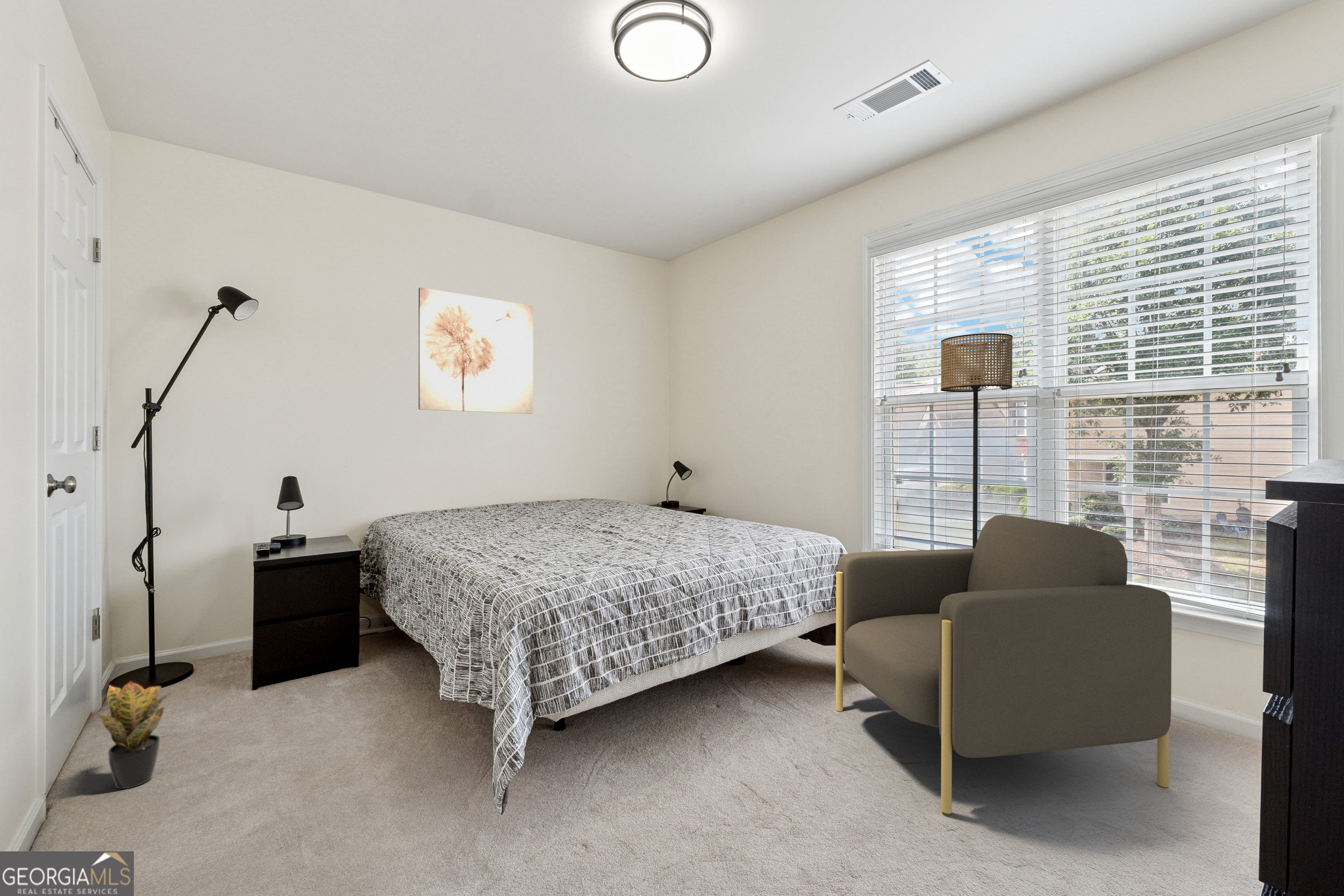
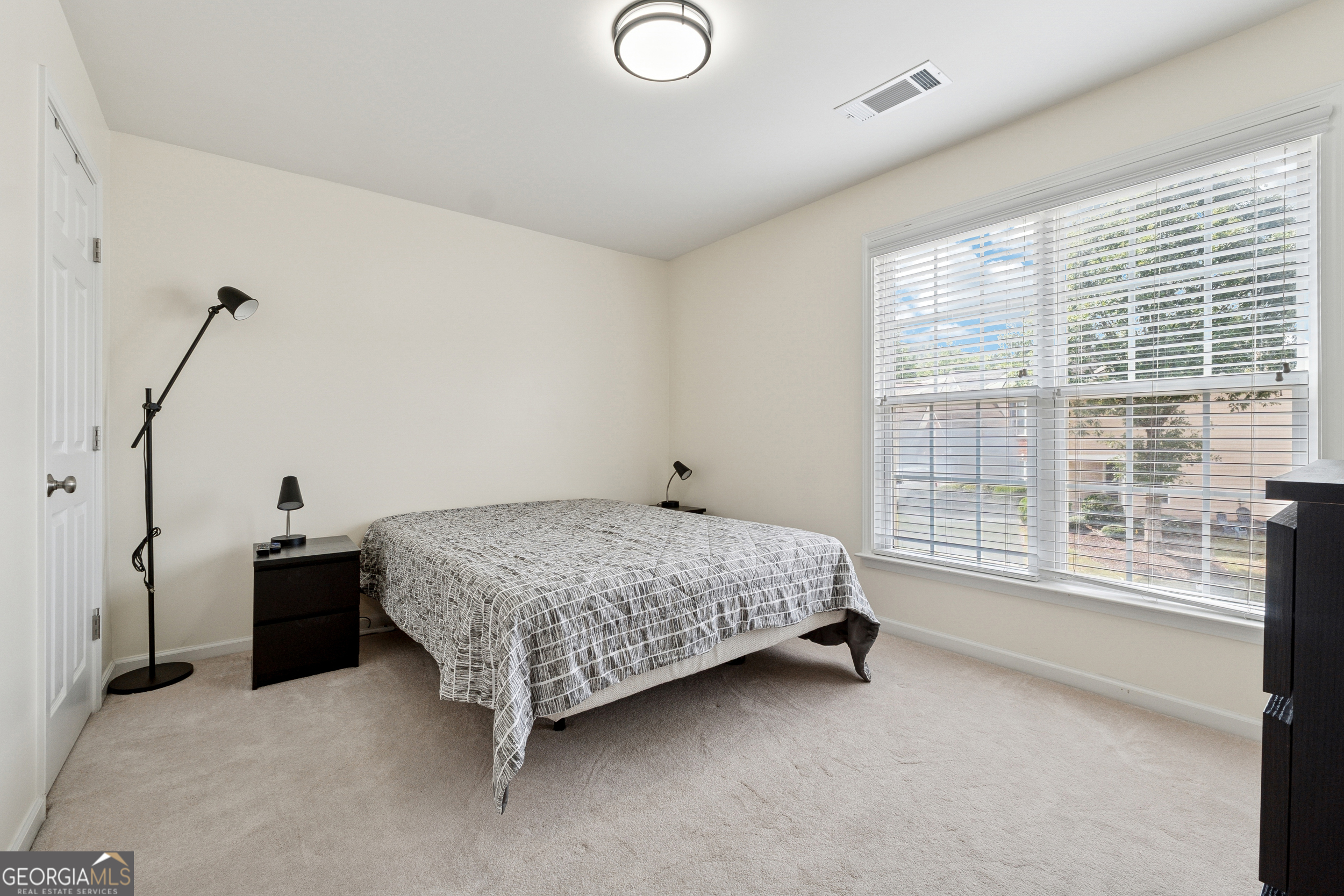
- potted plant [89,680,185,790]
- armchair [835,514,1172,814]
- wall art [418,287,534,414]
- floor lamp [940,333,1013,549]
